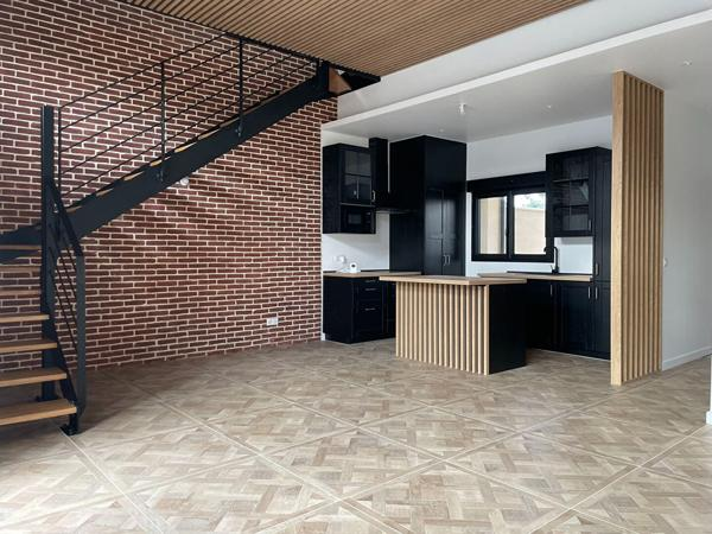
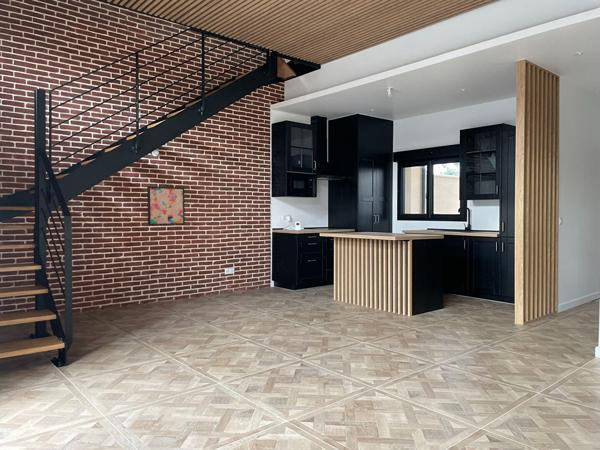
+ wall art [146,185,186,226]
